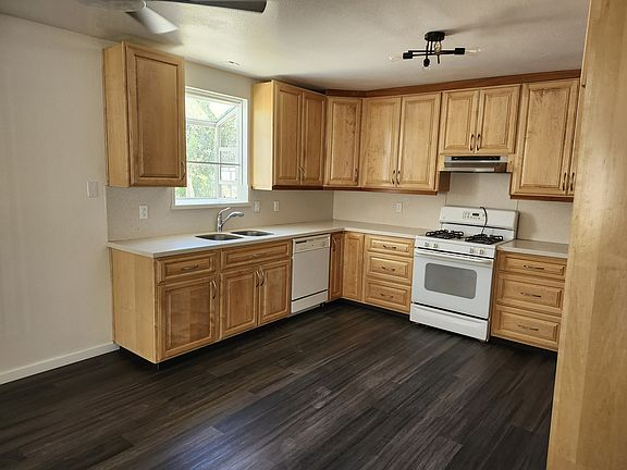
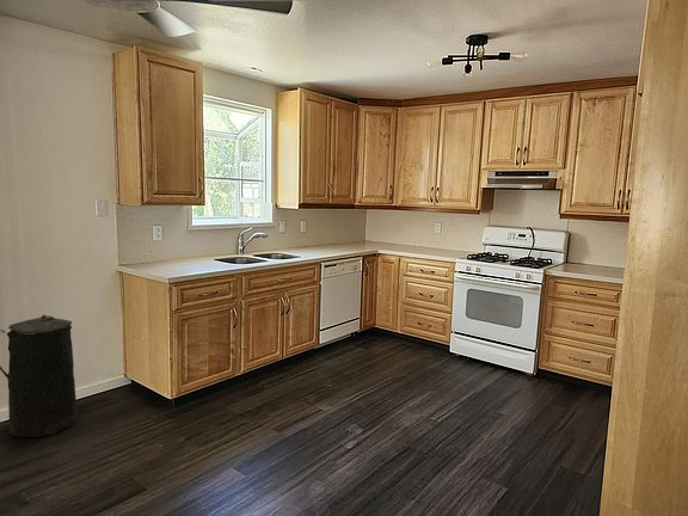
+ trash can [0,314,79,438]
